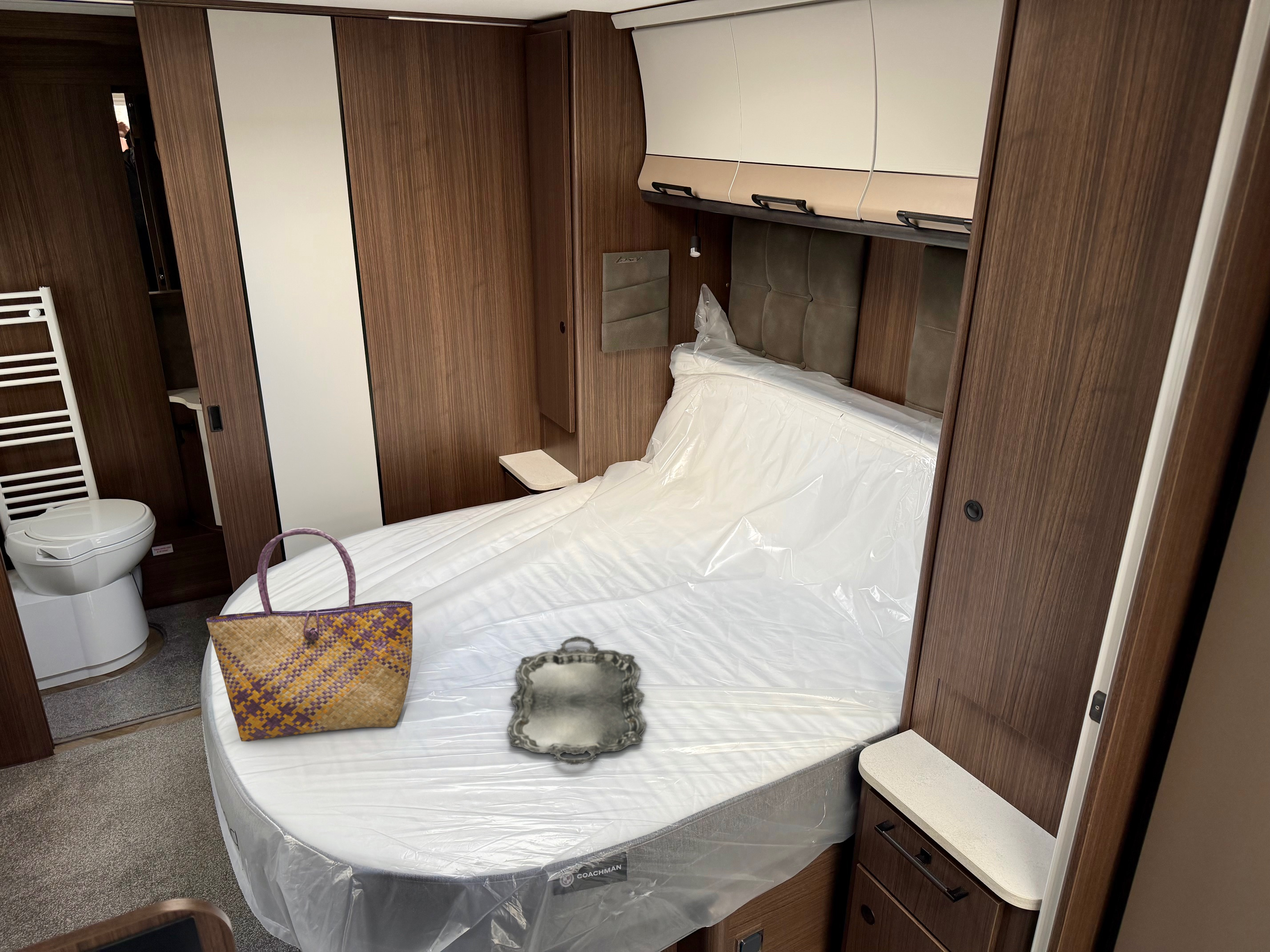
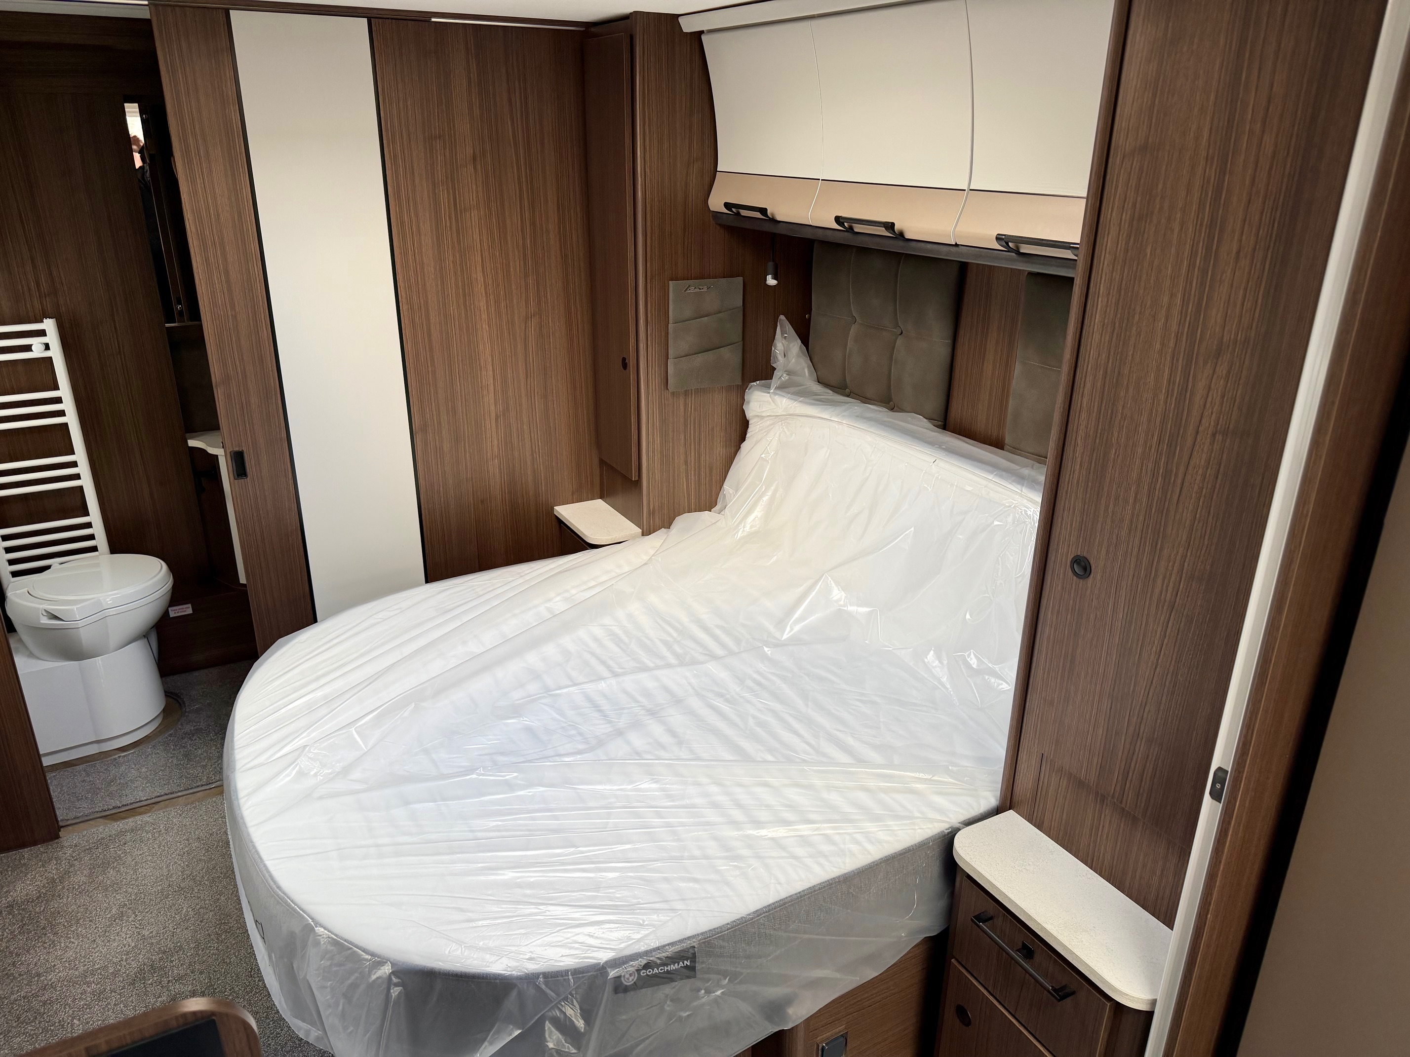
- serving tray [507,636,647,765]
- tote bag [205,527,413,742]
